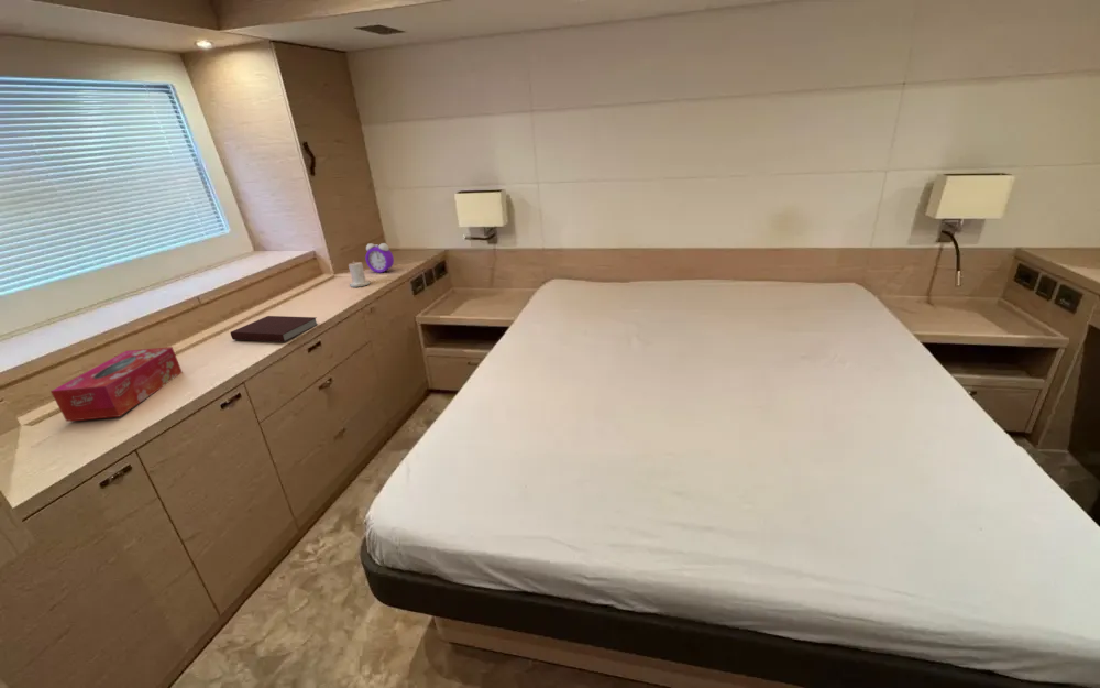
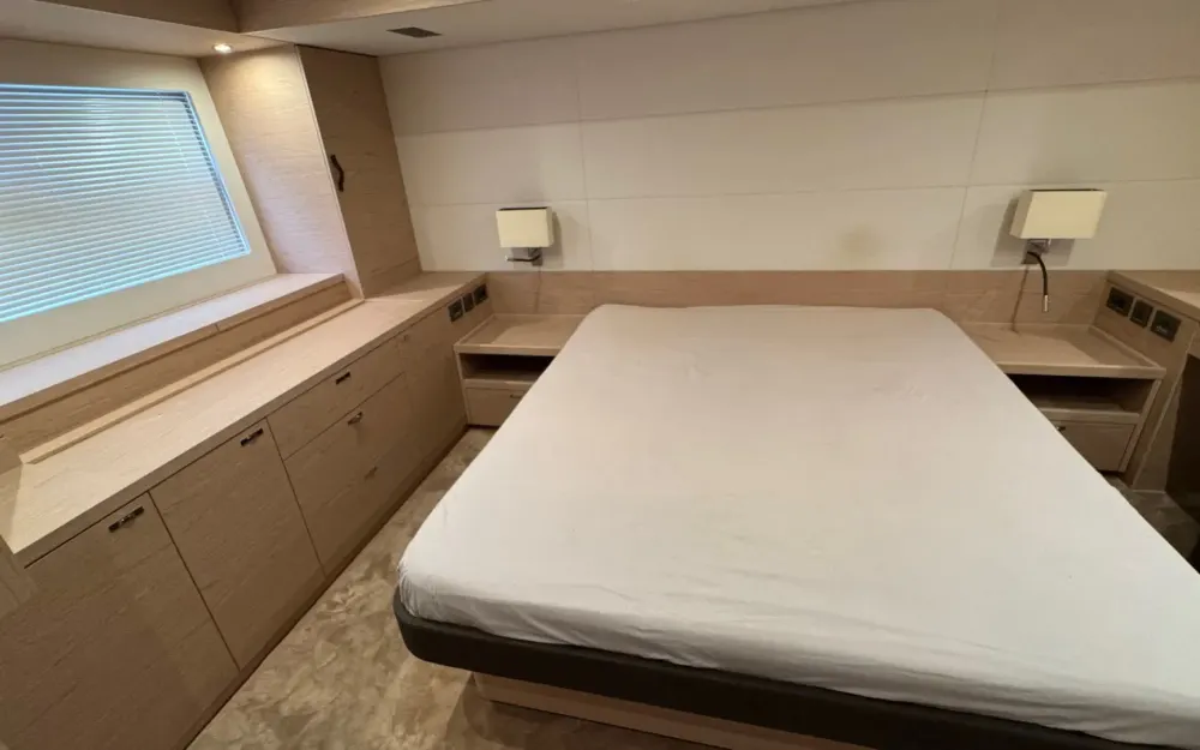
- alarm clock [364,242,395,274]
- candle [348,259,371,288]
- tissue box [50,346,184,423]
- notebook [230,315,319,343]
